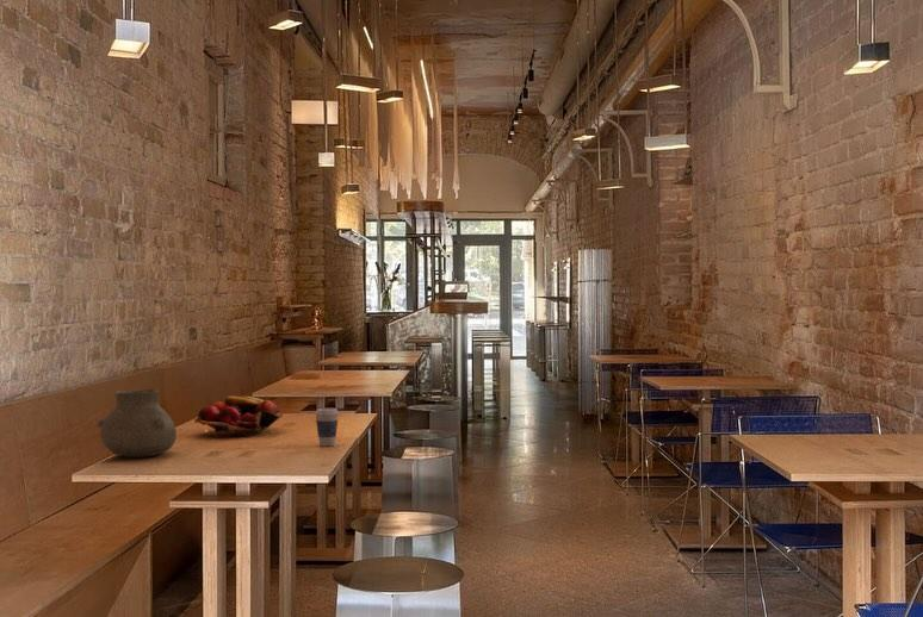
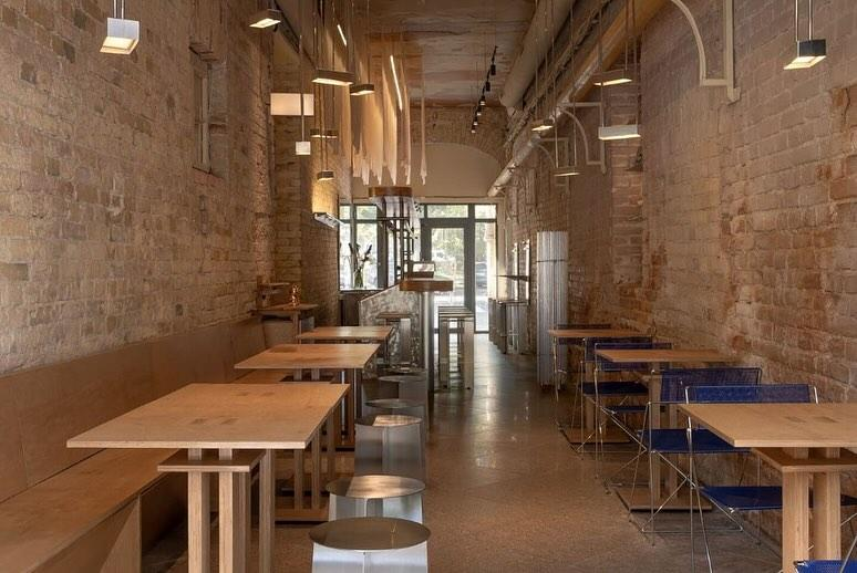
- vase [95,388,178,459]
- coffee cup [314,407,340,447]
- fruit basket [193,395,284,438]
